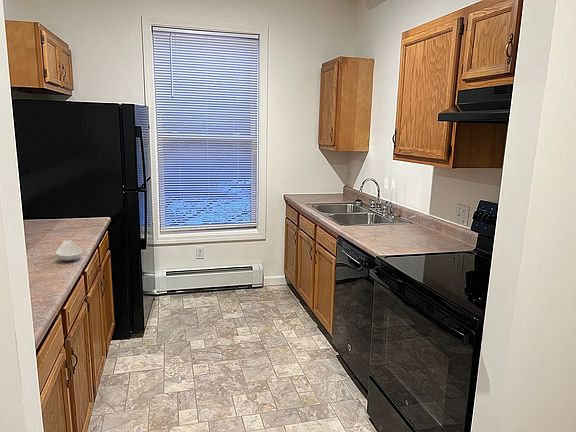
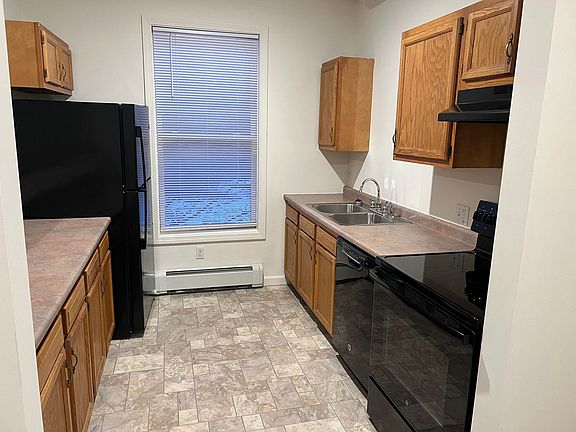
- spoon rest [55,239,83,262]
